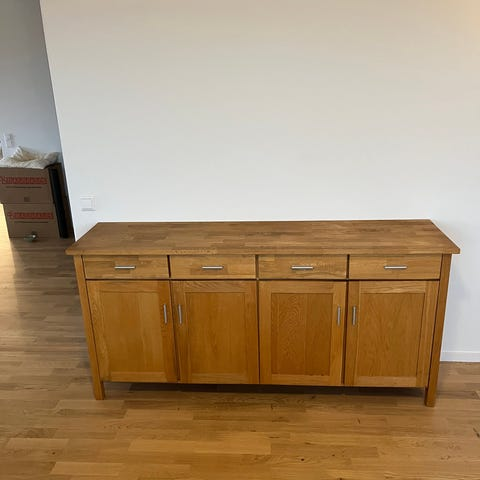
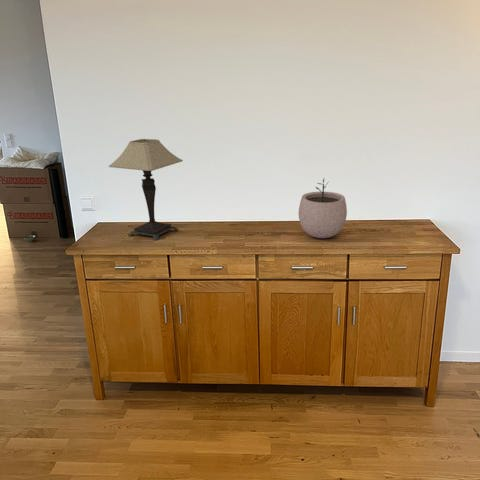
+ plant pot [298,178,348,239]
+ table lamp [108,138,184,242]
